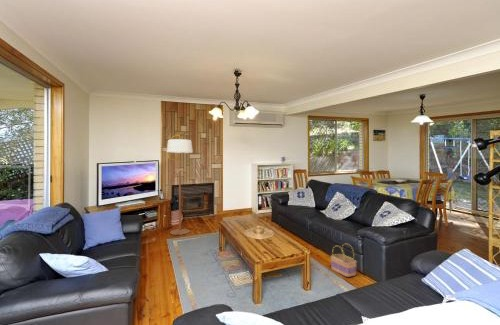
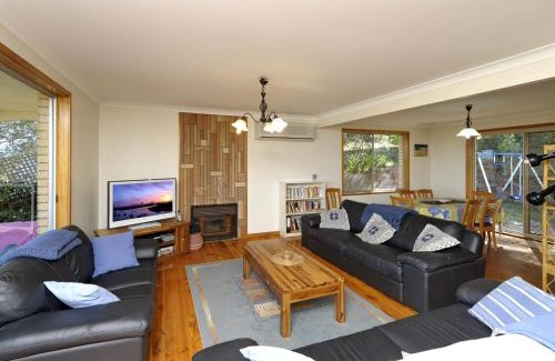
- floor lamp [166,134,194,236]
- basket [330,243,358,278]
